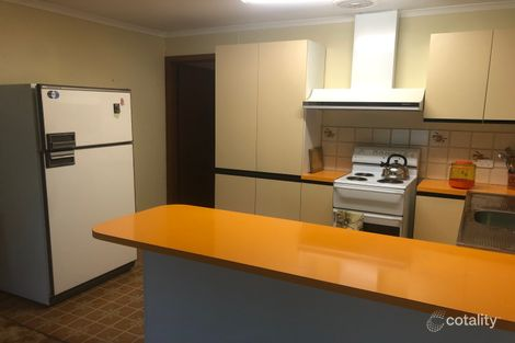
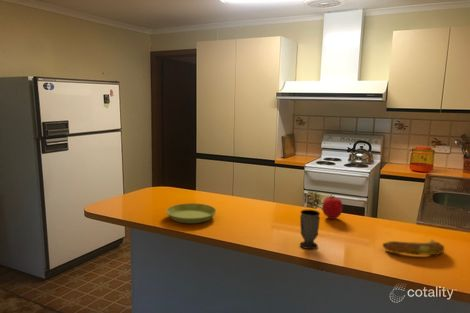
+ fruit [321,195,343,220]
+ cup [299,209,321,250]
+ banana [382,238,445,256]
+ saucer [165,202,217,224]
